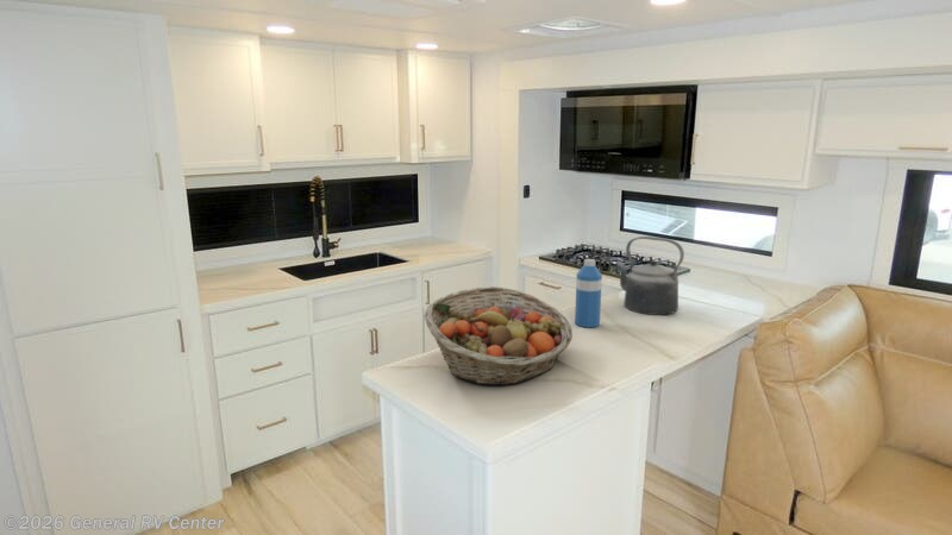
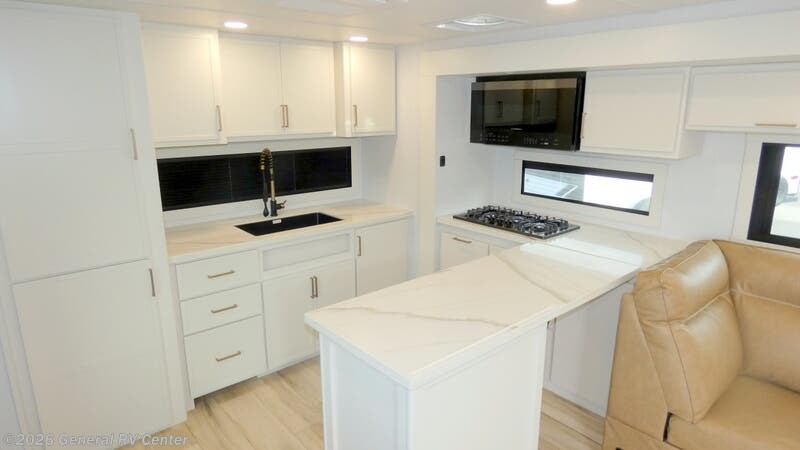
- fruit basket [422,285,574,386]
- water bottle [574,258,603,328]
- kettle [615,235,685,316]
